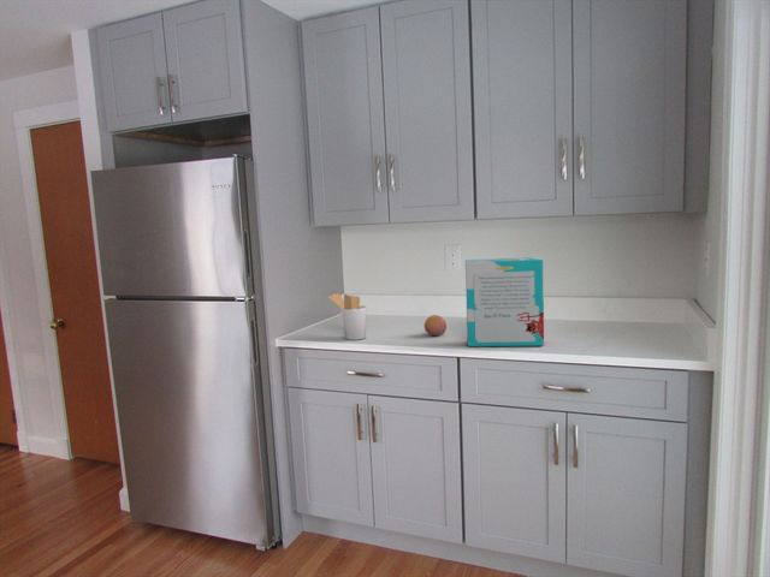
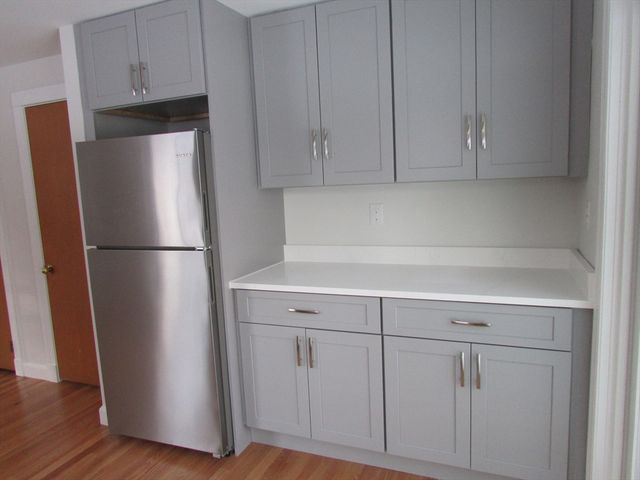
- cereal box [464,256,545,347]
- utensil holder [327,292,367,341]
- fruit [424,314,448,337]
